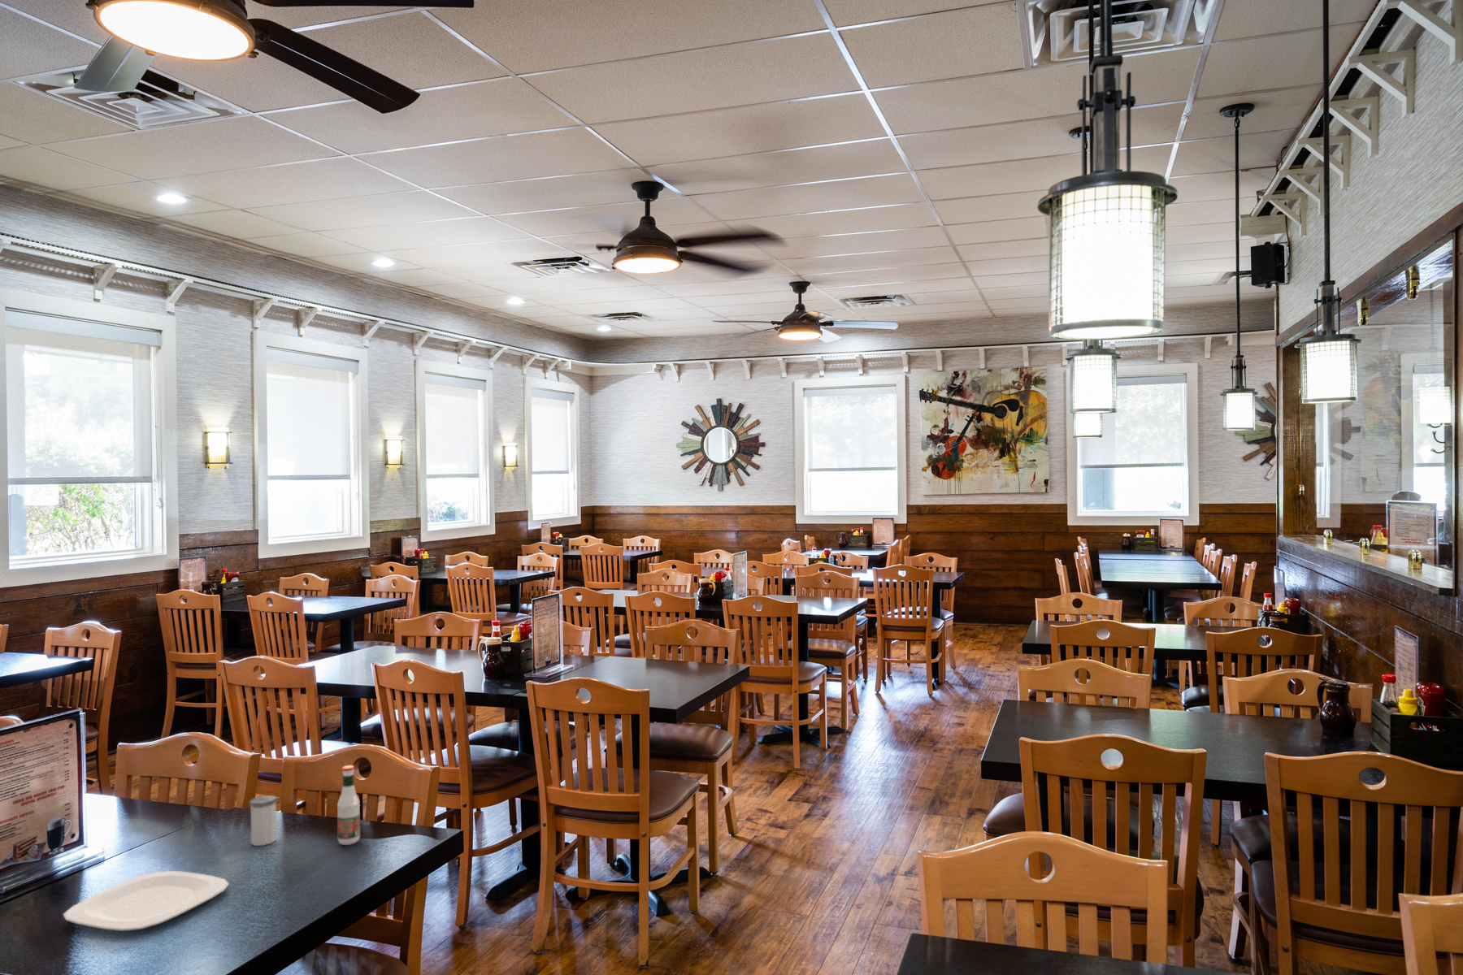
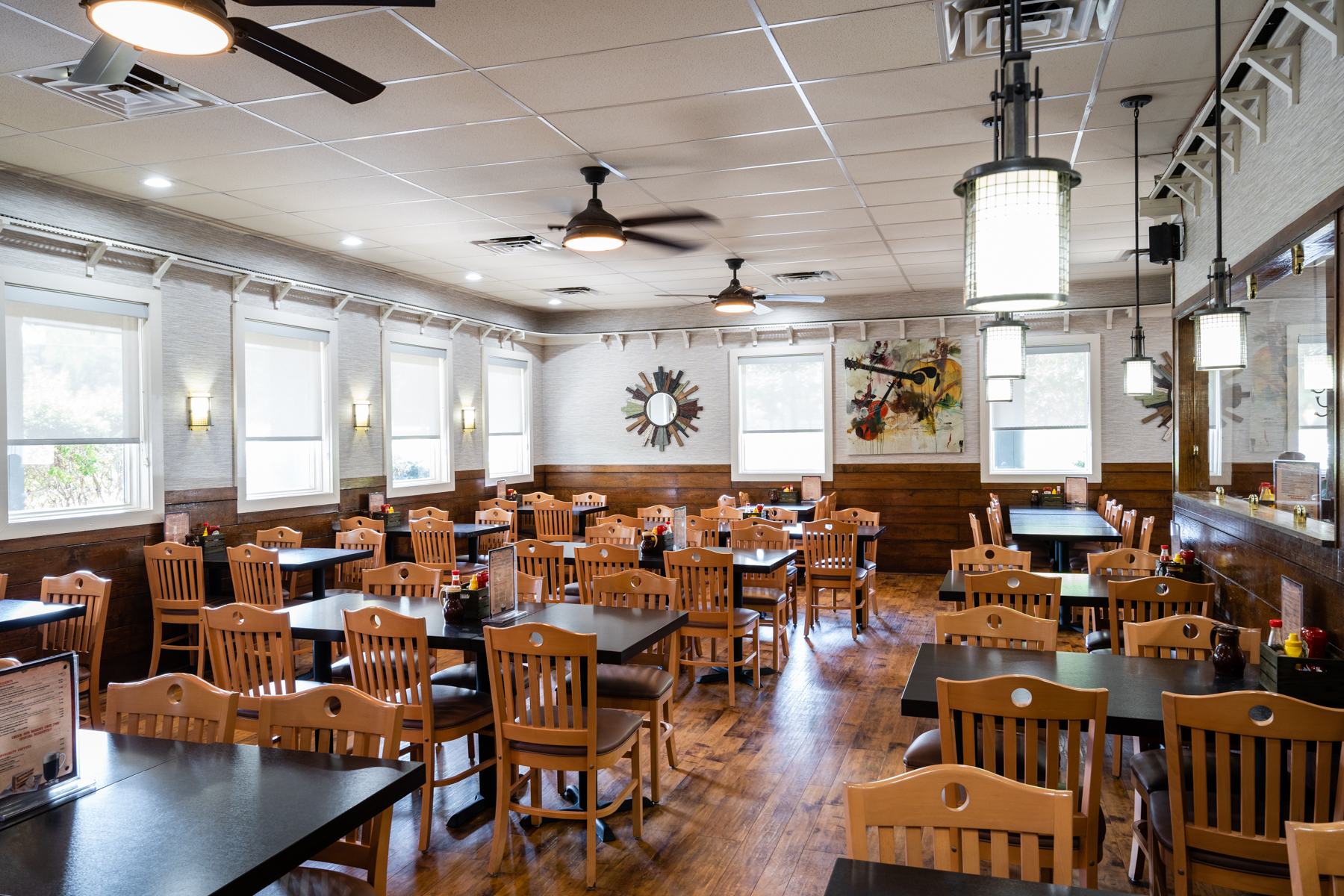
- salt shaker [248,794,278,847]
- plate [62,871,230,931]
- tabasco sauce [336,765,361,846]
